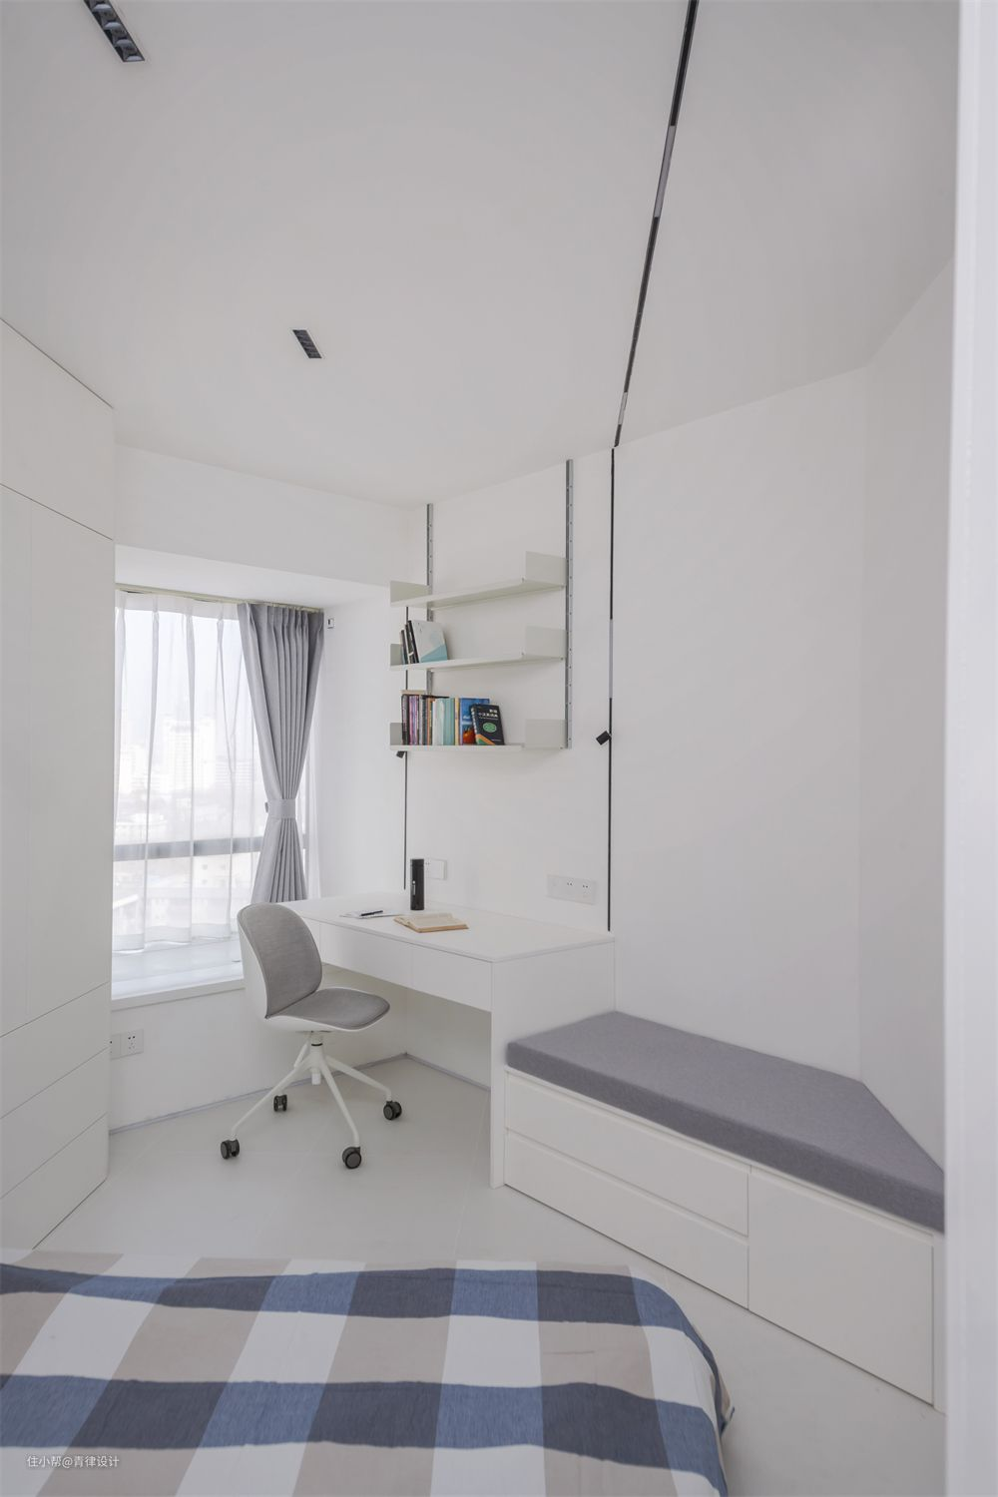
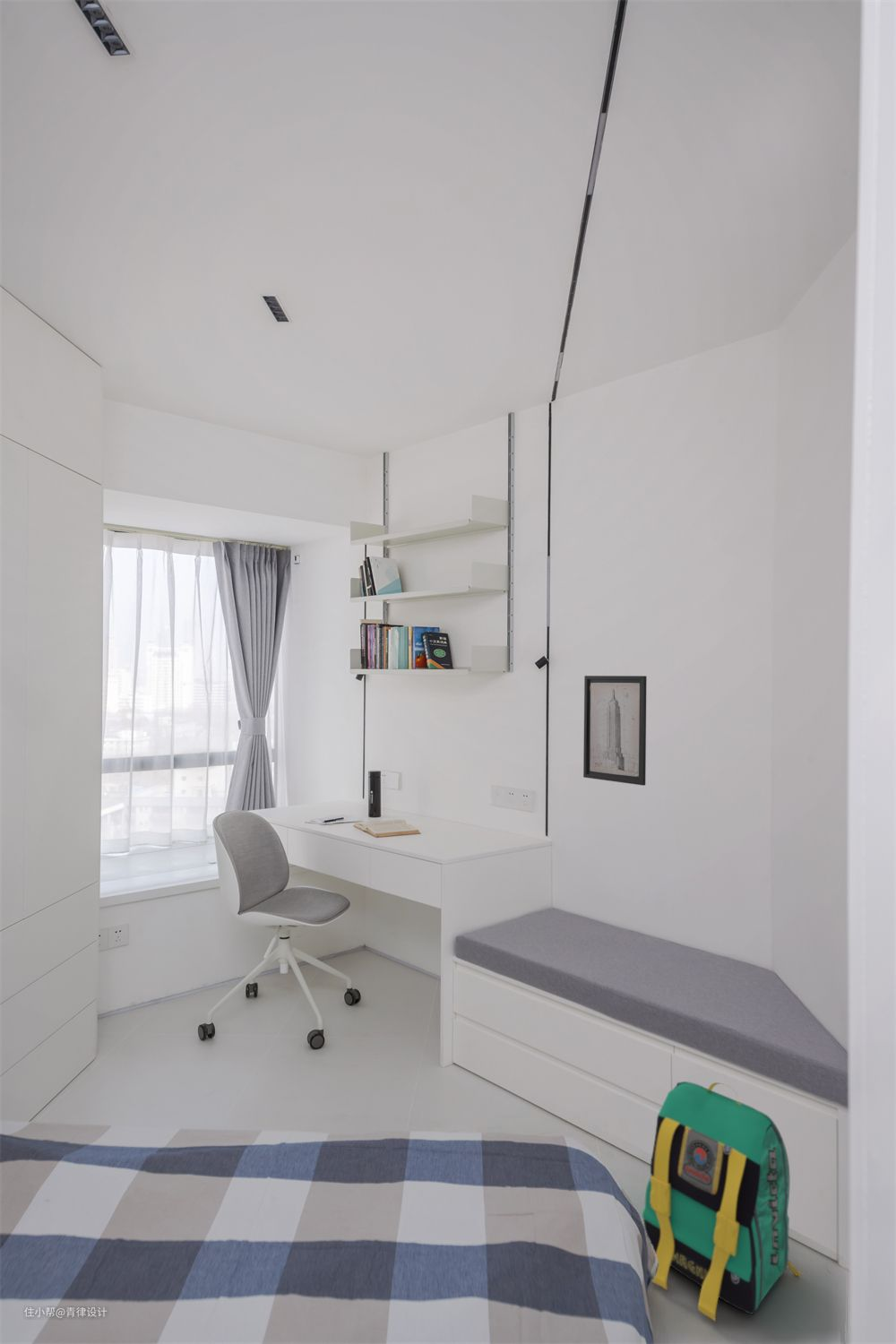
+ wall art [582,675,648,787]
+ backpack [642,1081,803,1322]
